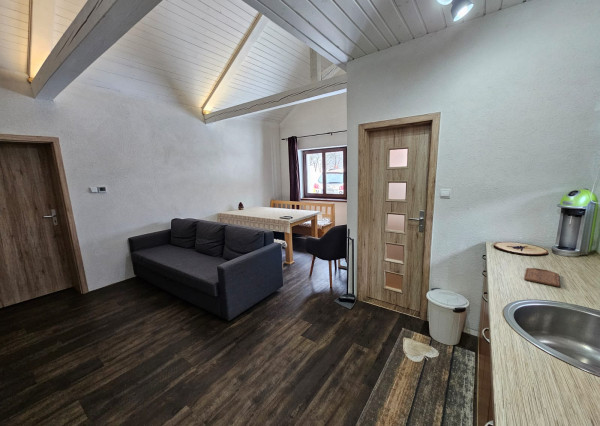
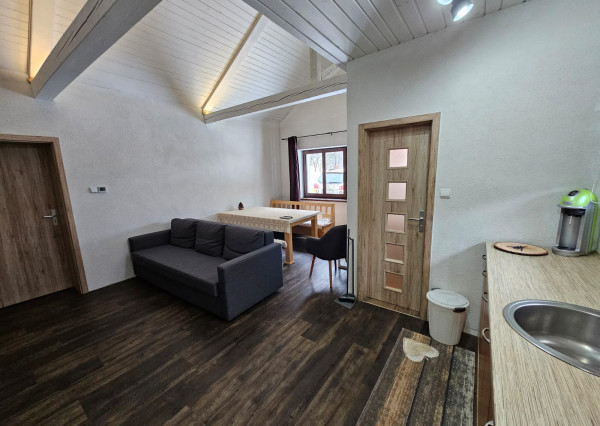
- cutting board [523,267,561,288]
